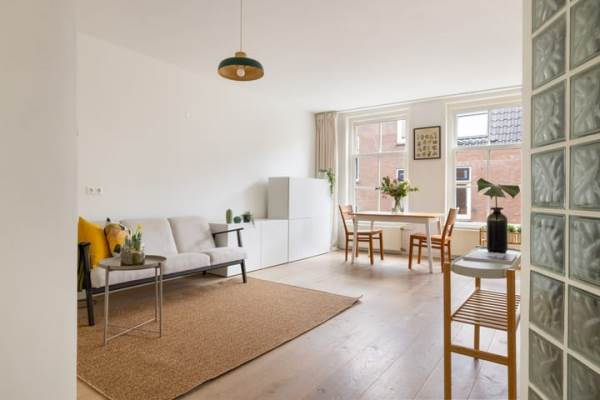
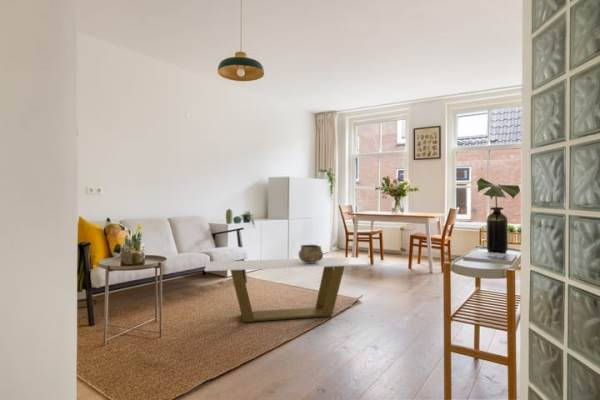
+ coffee table [204,256,369,323]
+ decorative bowl [298,244,324,263]
